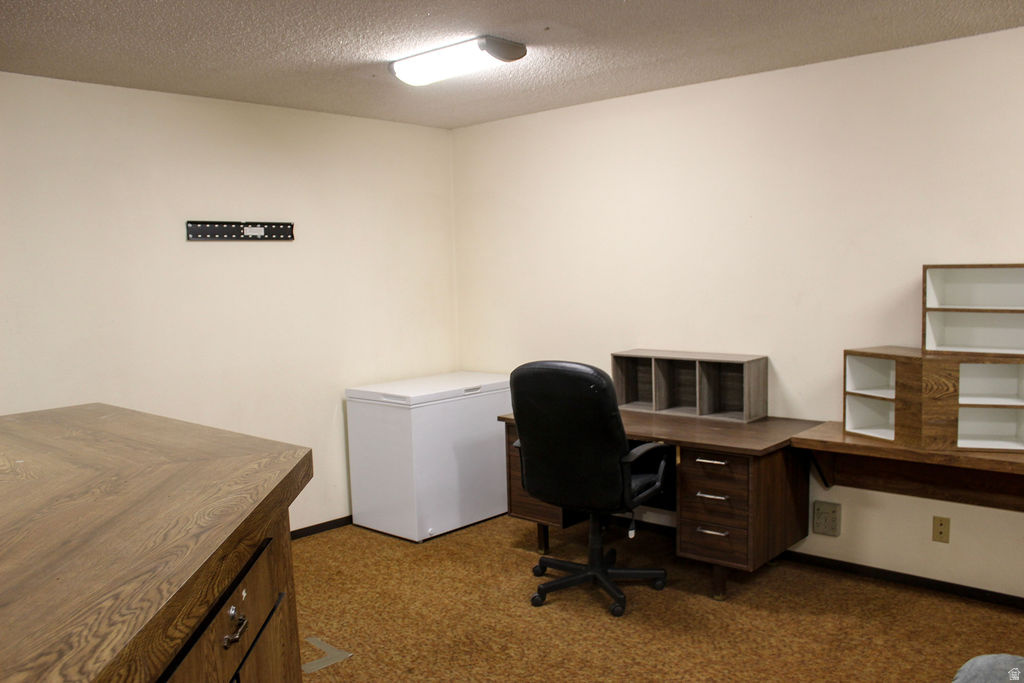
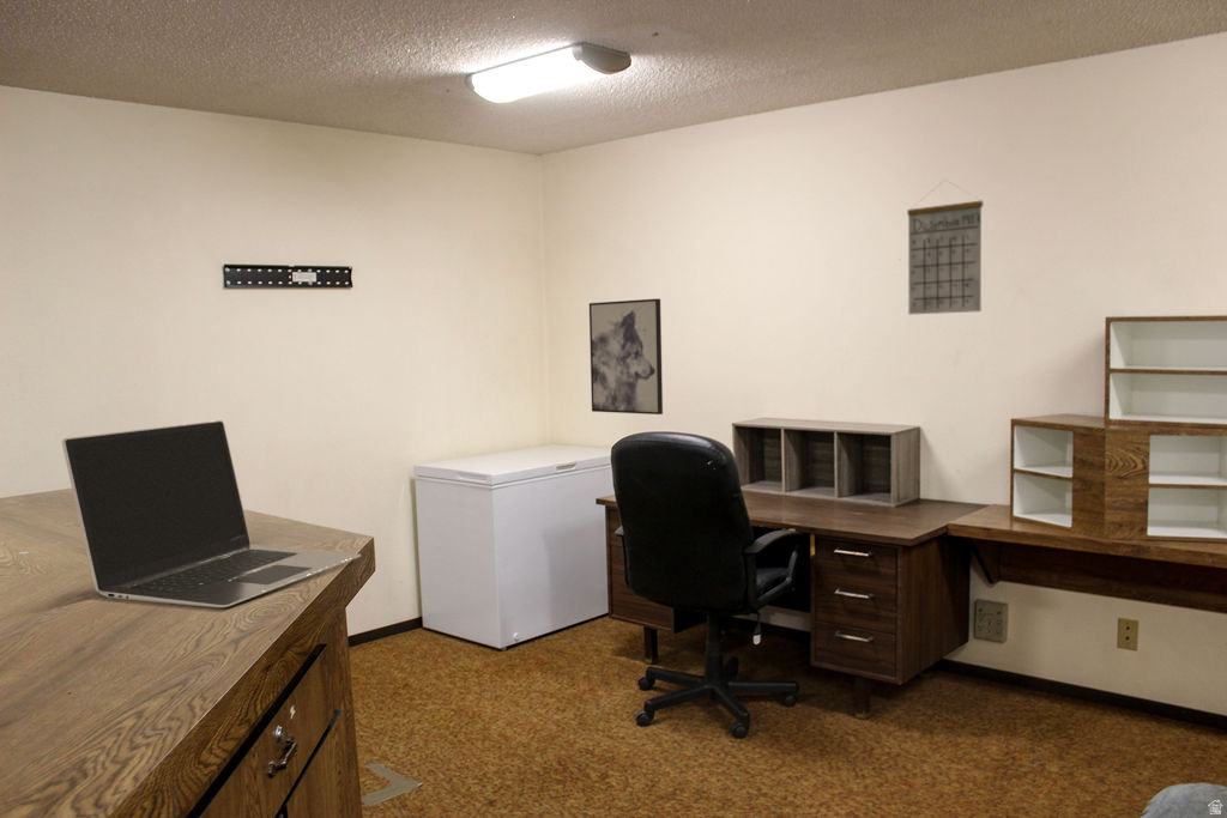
+ laptop [61,419,362,610]
+ calendar [906,178,984,316]
+ wall art [588,297,664,416]
